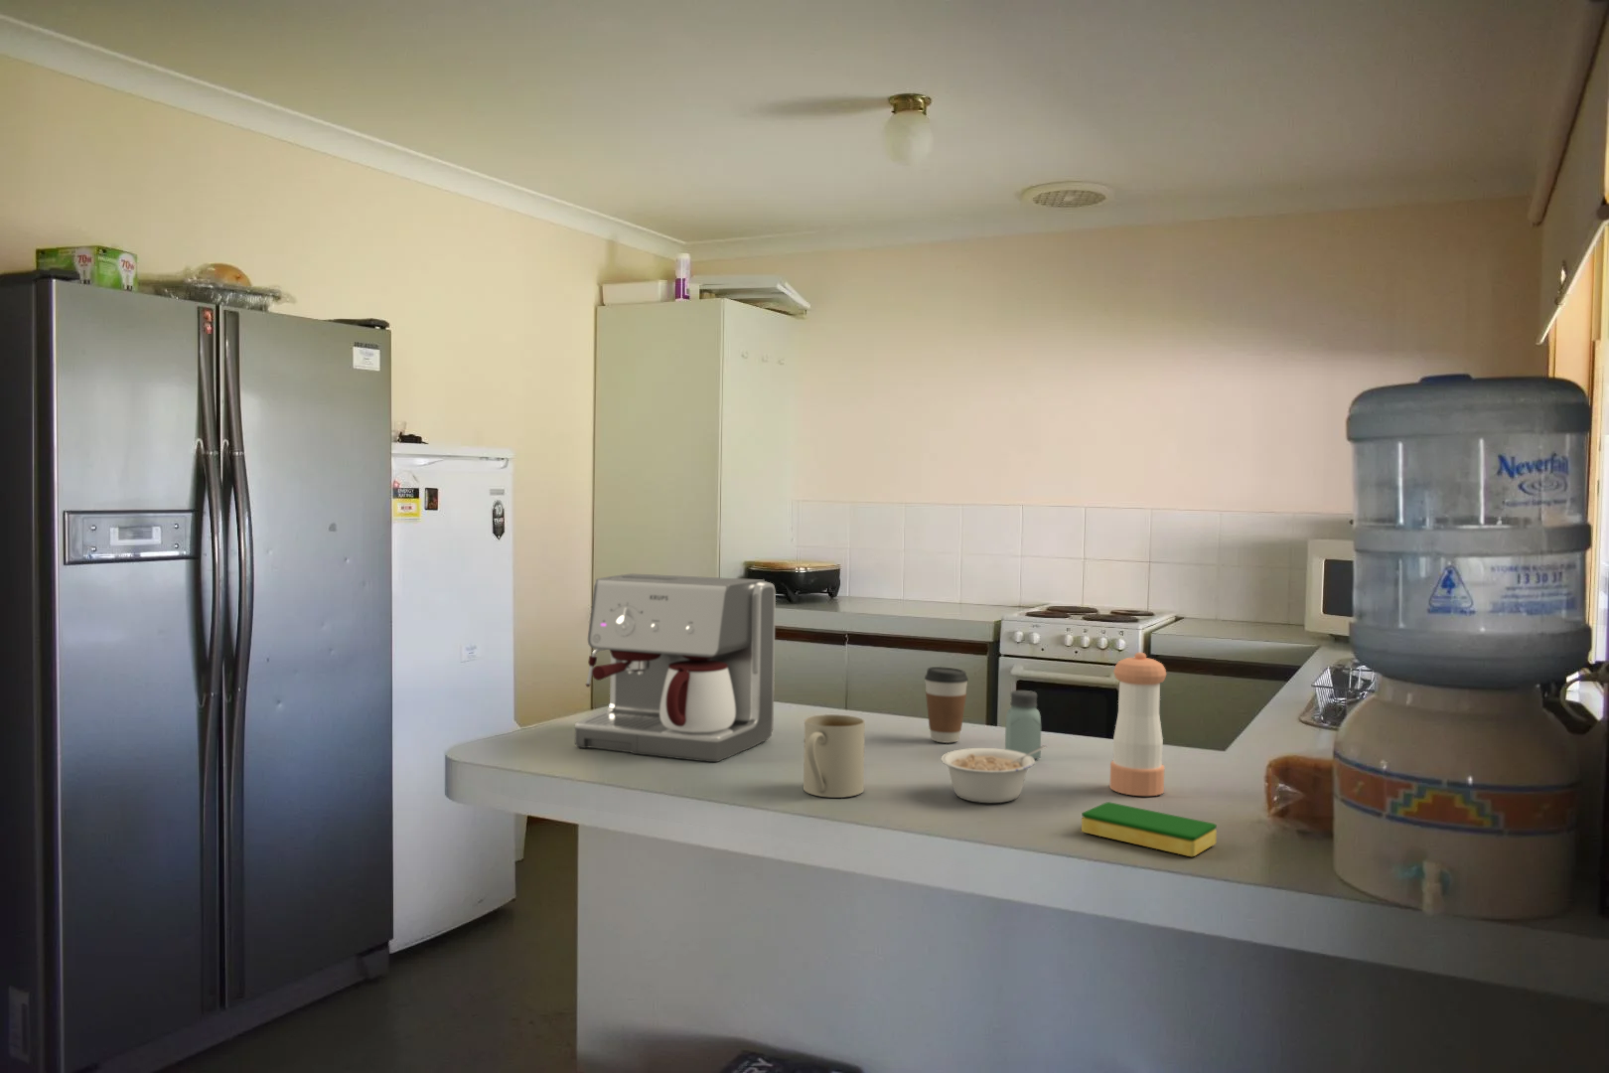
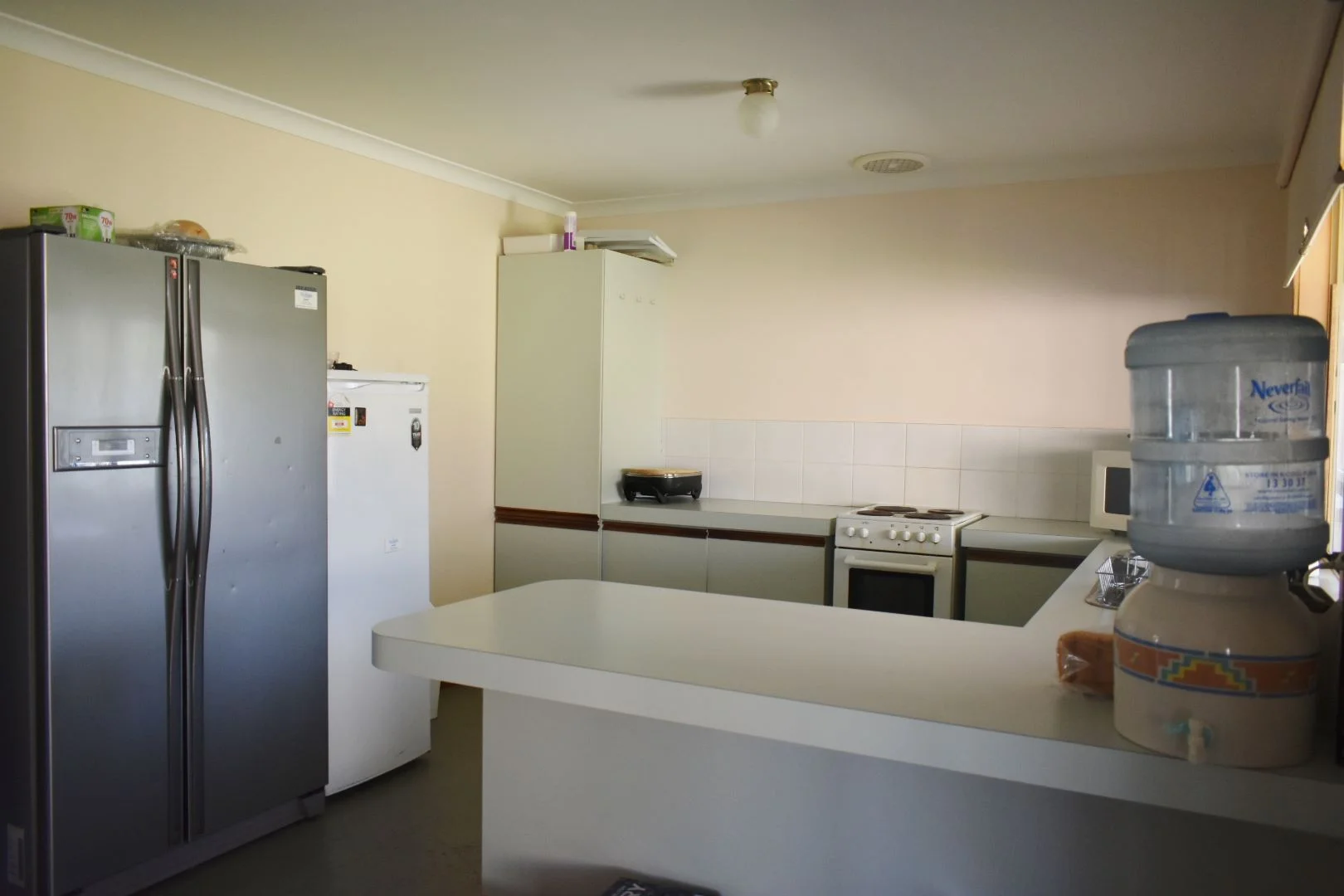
- dish sponge [1081,801,1218,857]
- coffee maker [575,572,777,763]
- coffee cup [924,666,970,744]
- saltshaker [1004,690,1042,760]
- legume [940,745,1048,804]
- mug [802,714,866,799]
- pepper shaker [1109,651,1167,796]
